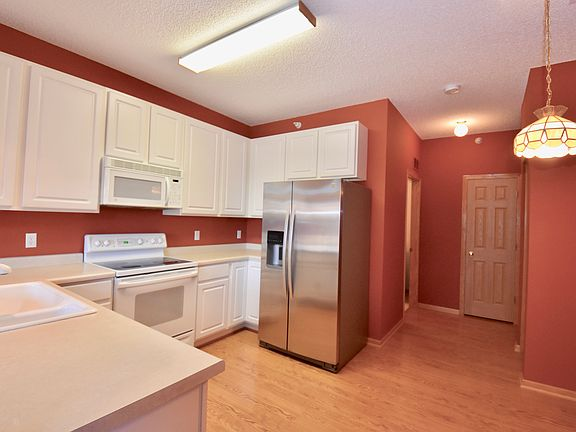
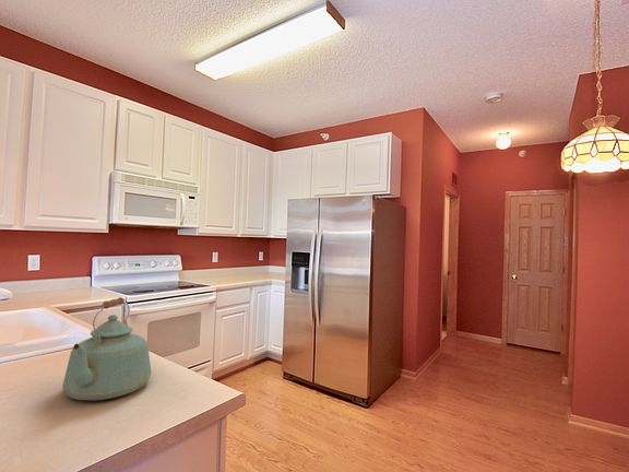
+ kettle [61,296,153,401]
